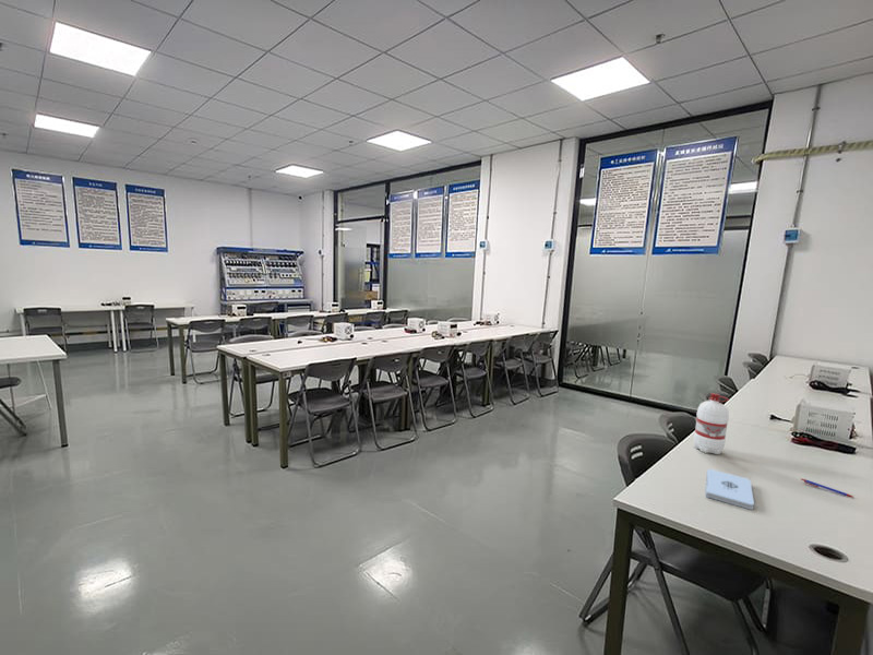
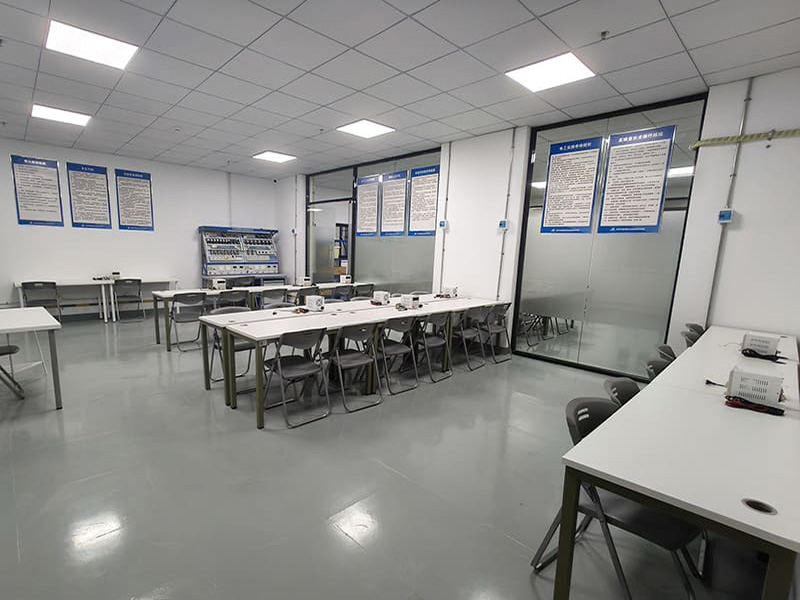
- notepad [705,467,755,511]
- pen [800,477,856,499]
- water bottle [693,392,730,455]
